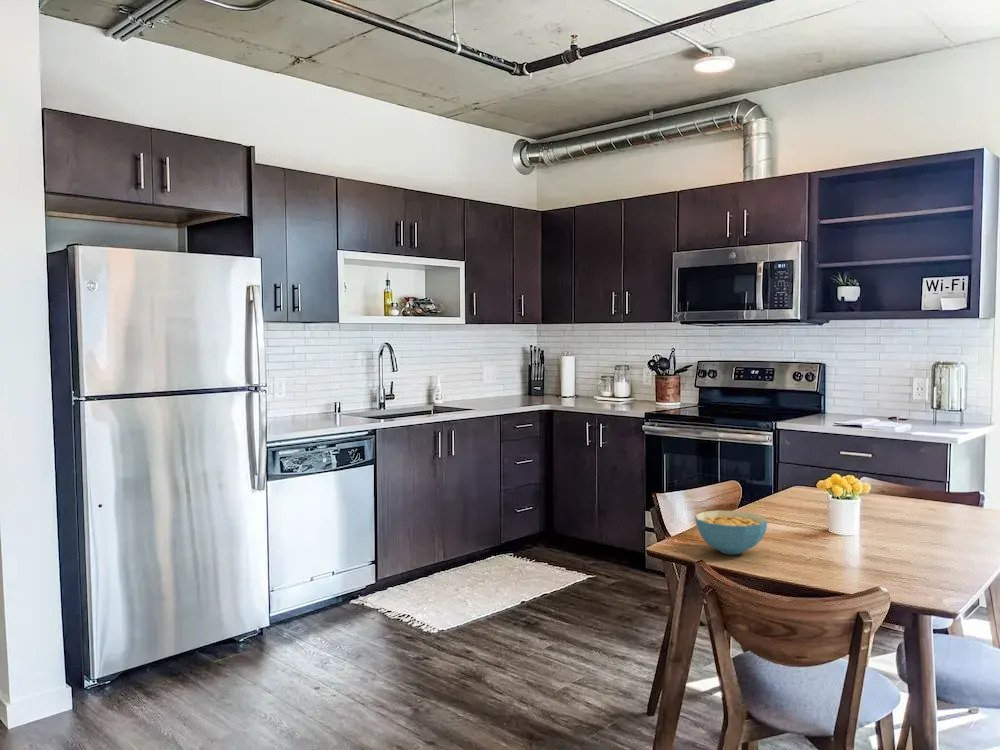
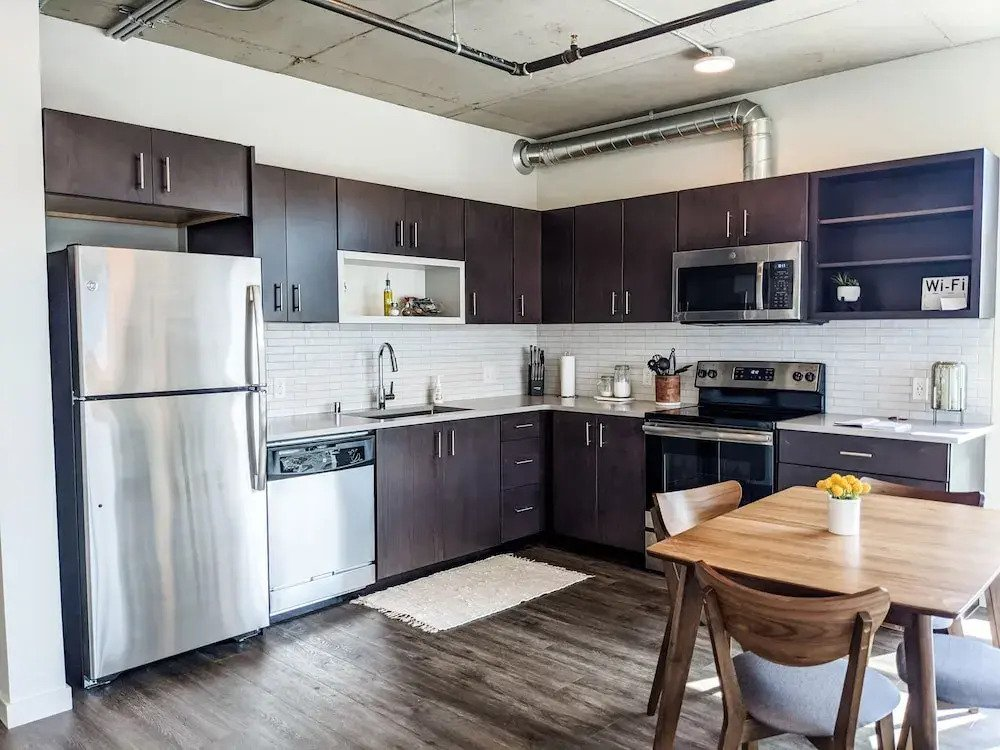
- cereal bowl [694,509,769,555]
